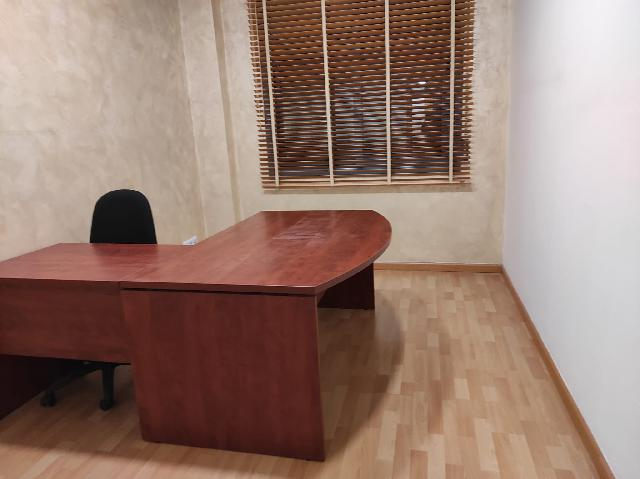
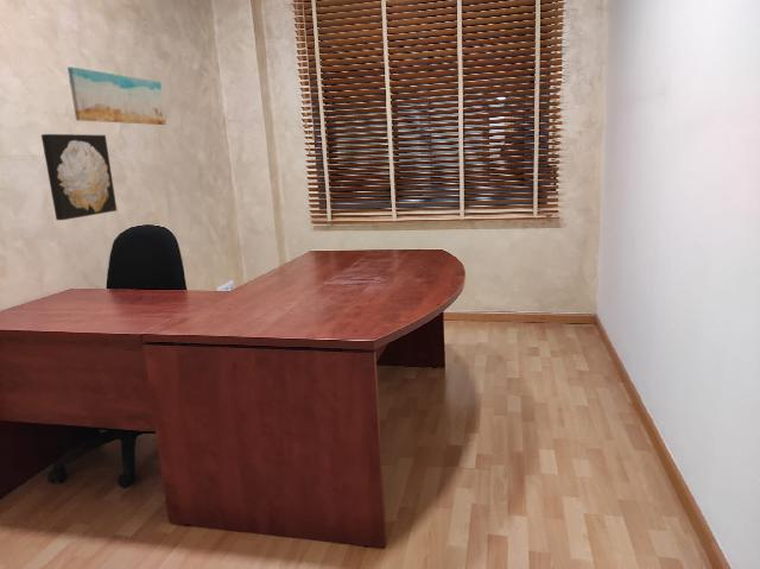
+ wall art [40,133,118,221]
+ wall art [66,65,167,126]
